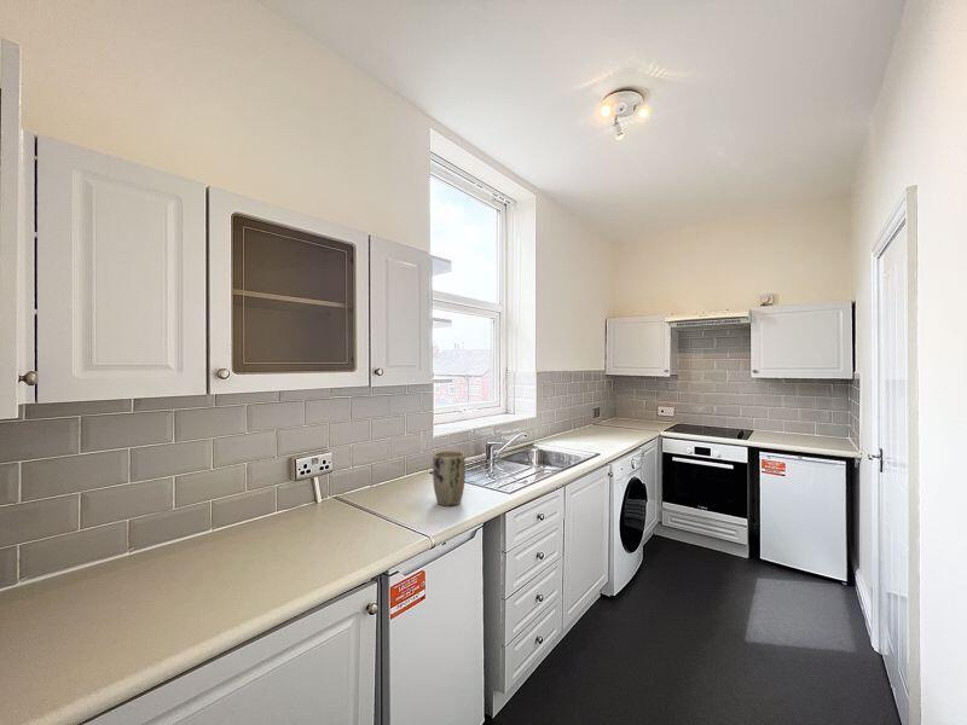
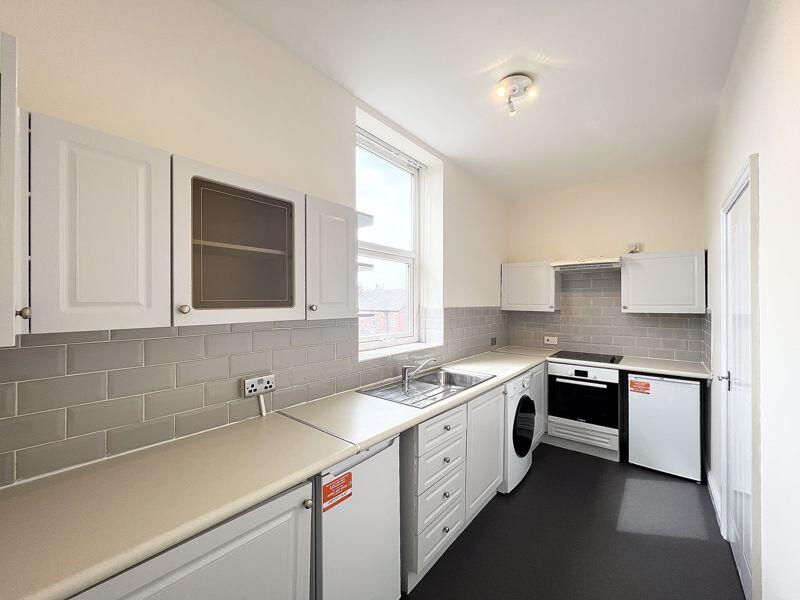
- plant pot [432,451,467,507]
